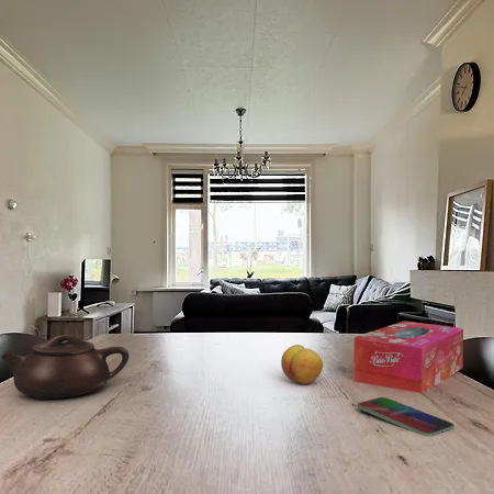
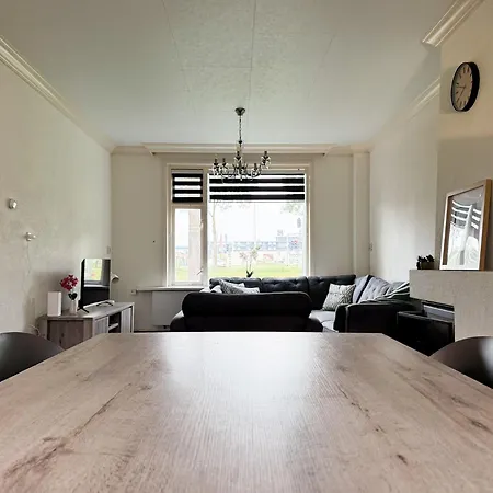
- fruit [280,344,324,385]
- smartphone [357,396,456,437]
- tissue box [352,321,464,394]
- teapot [0,334,131,401]
